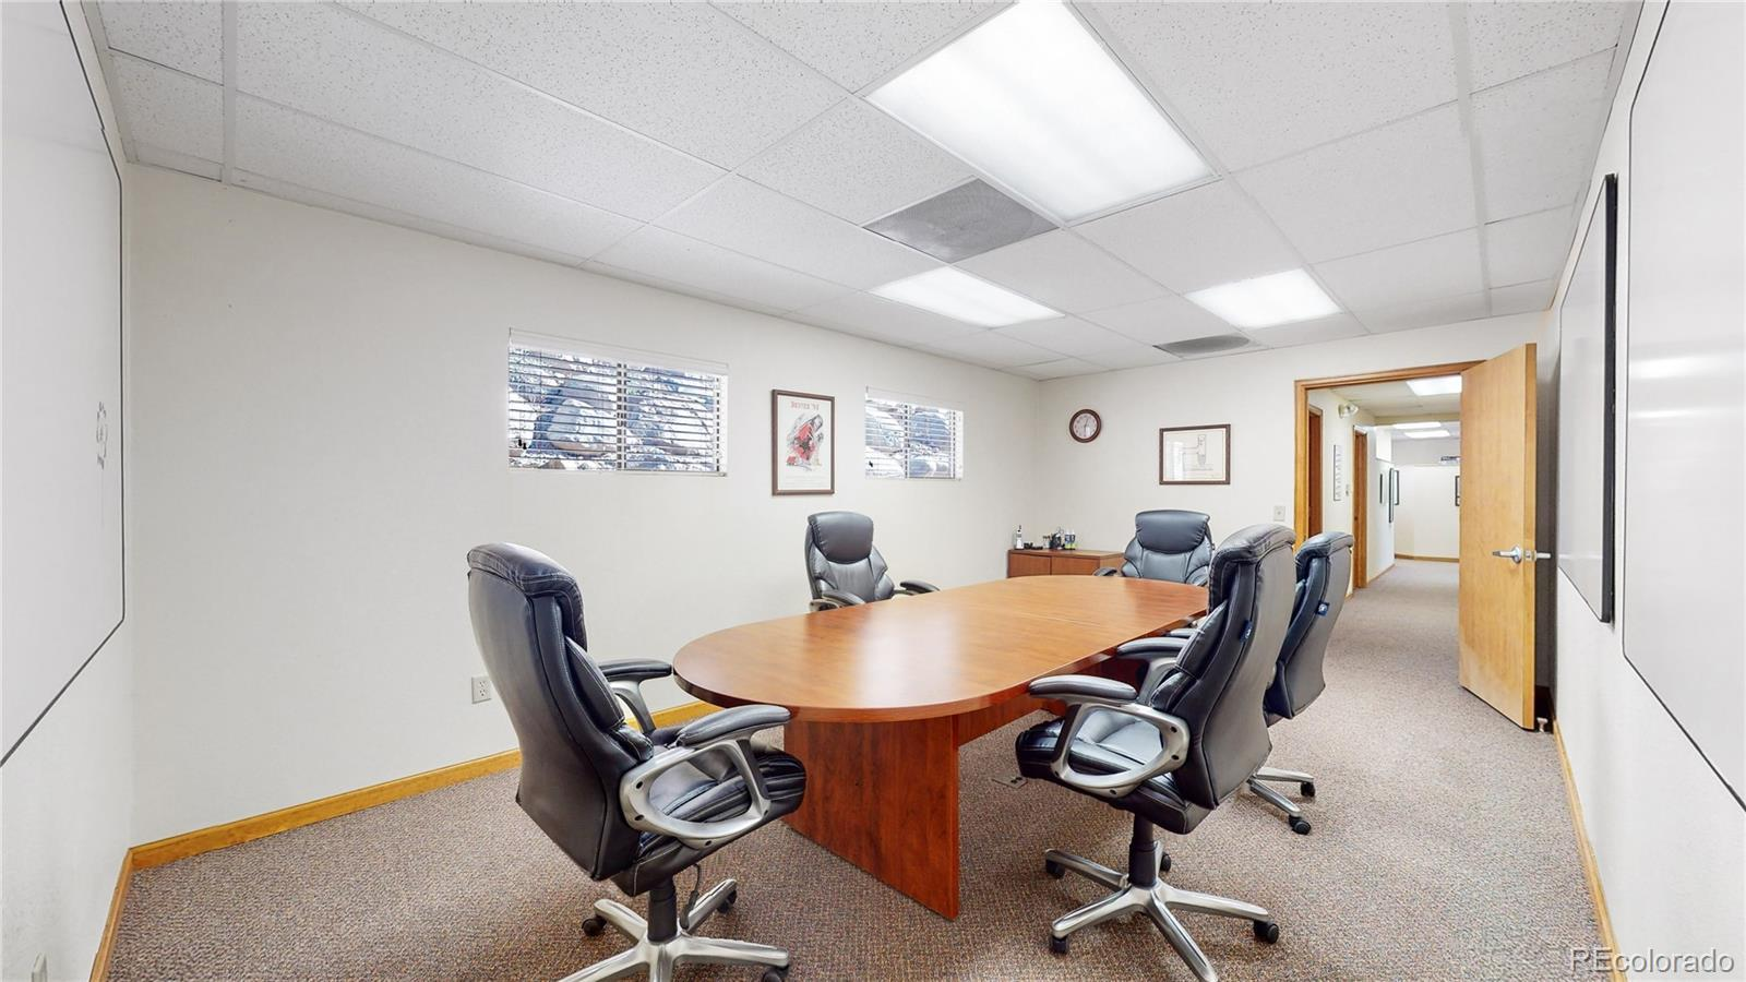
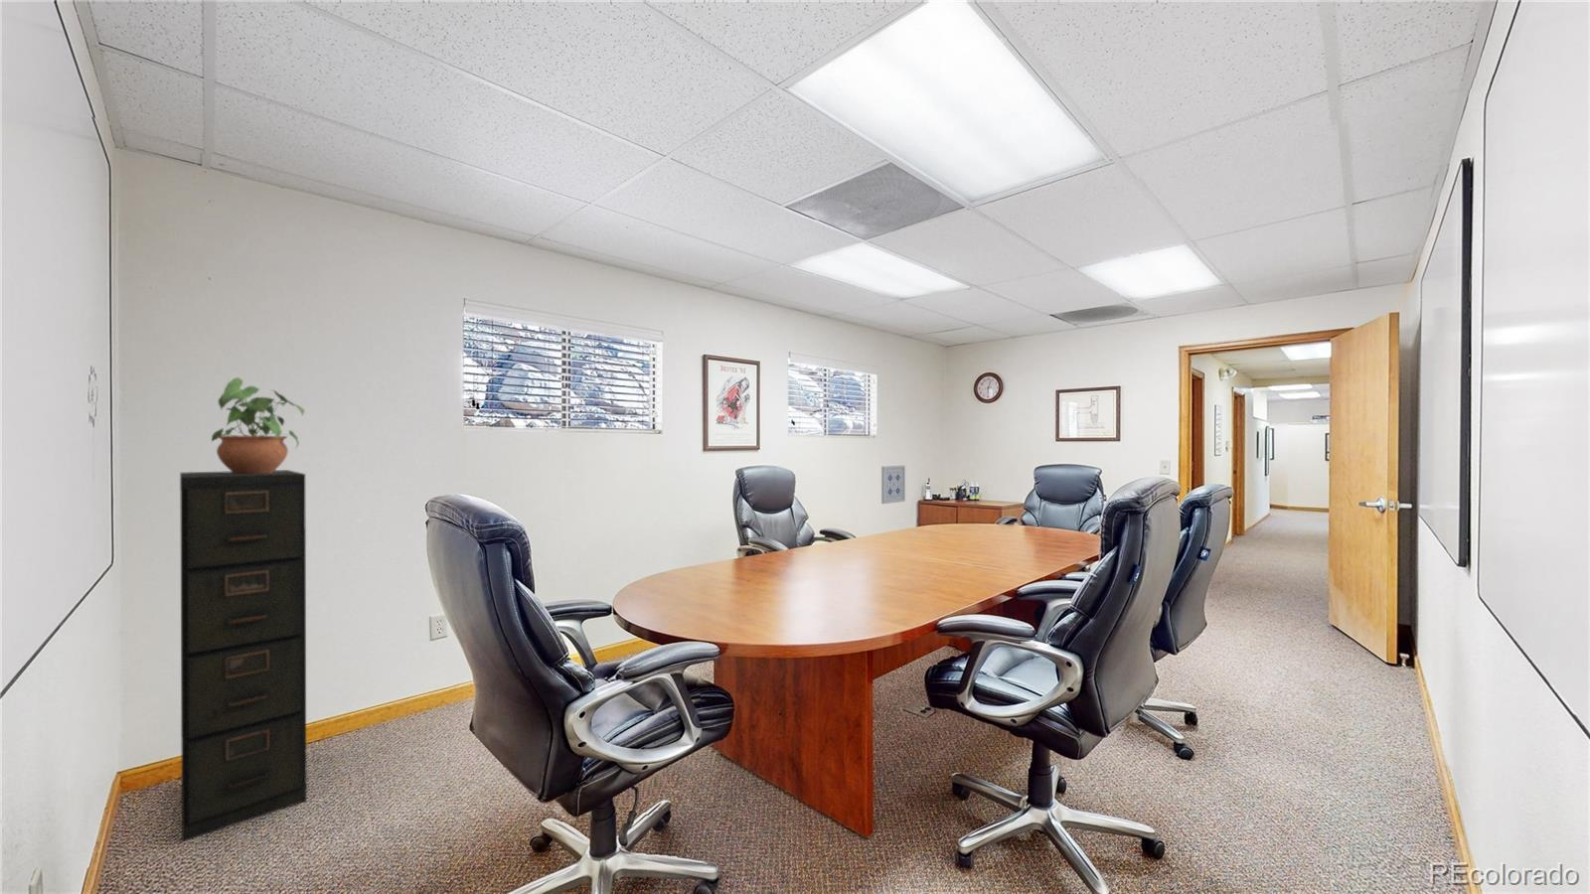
+ filing cabinet [179,469,307,844]
+ potted plant [211,377,305,474]
+ wall art [880,465,906,504]
